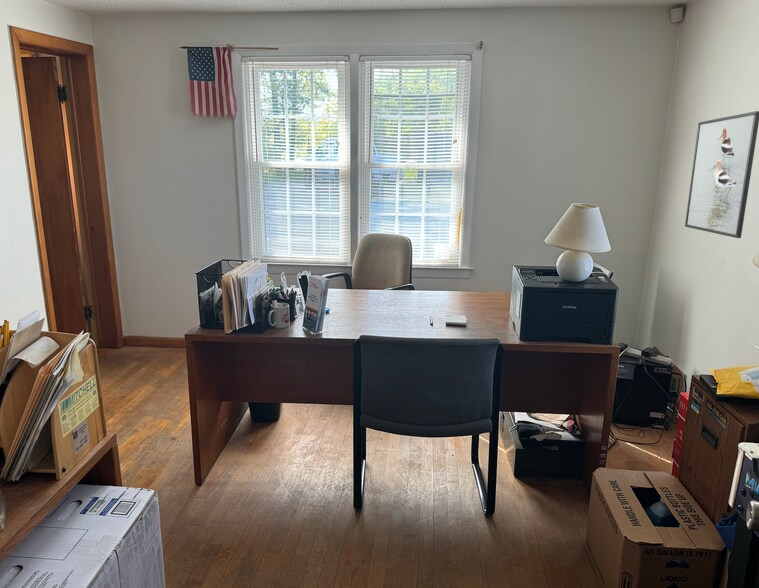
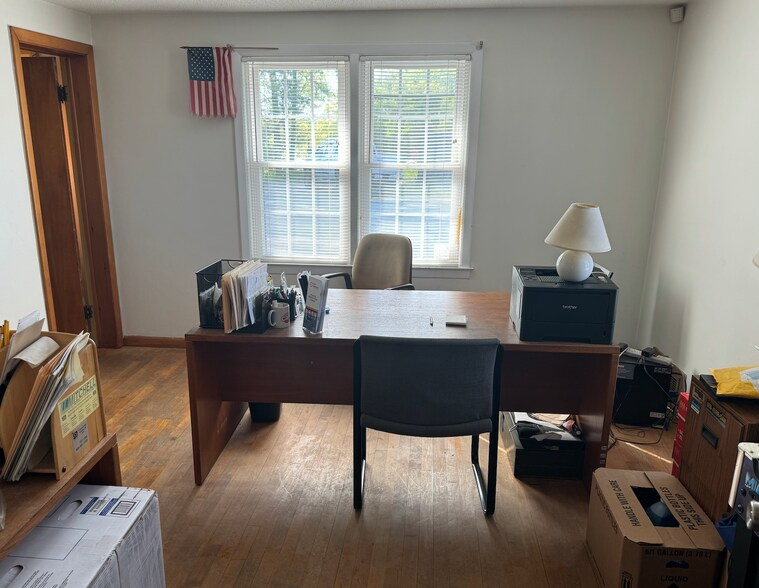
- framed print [684,110,759,239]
